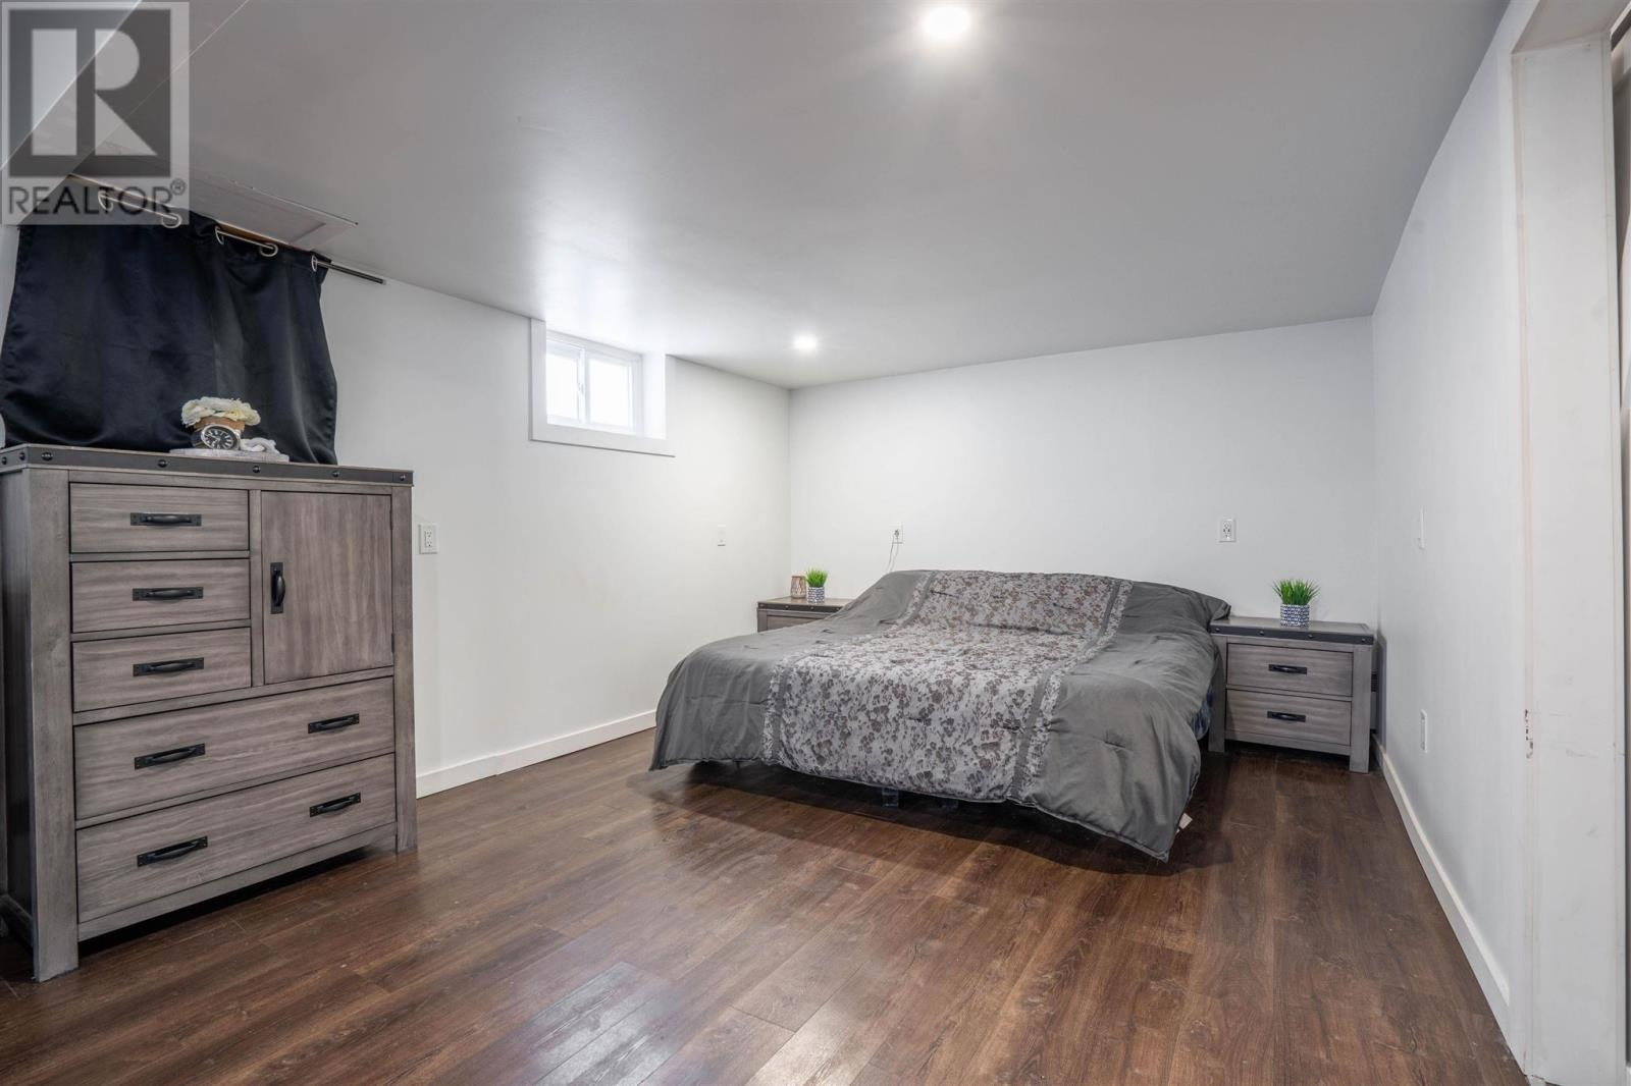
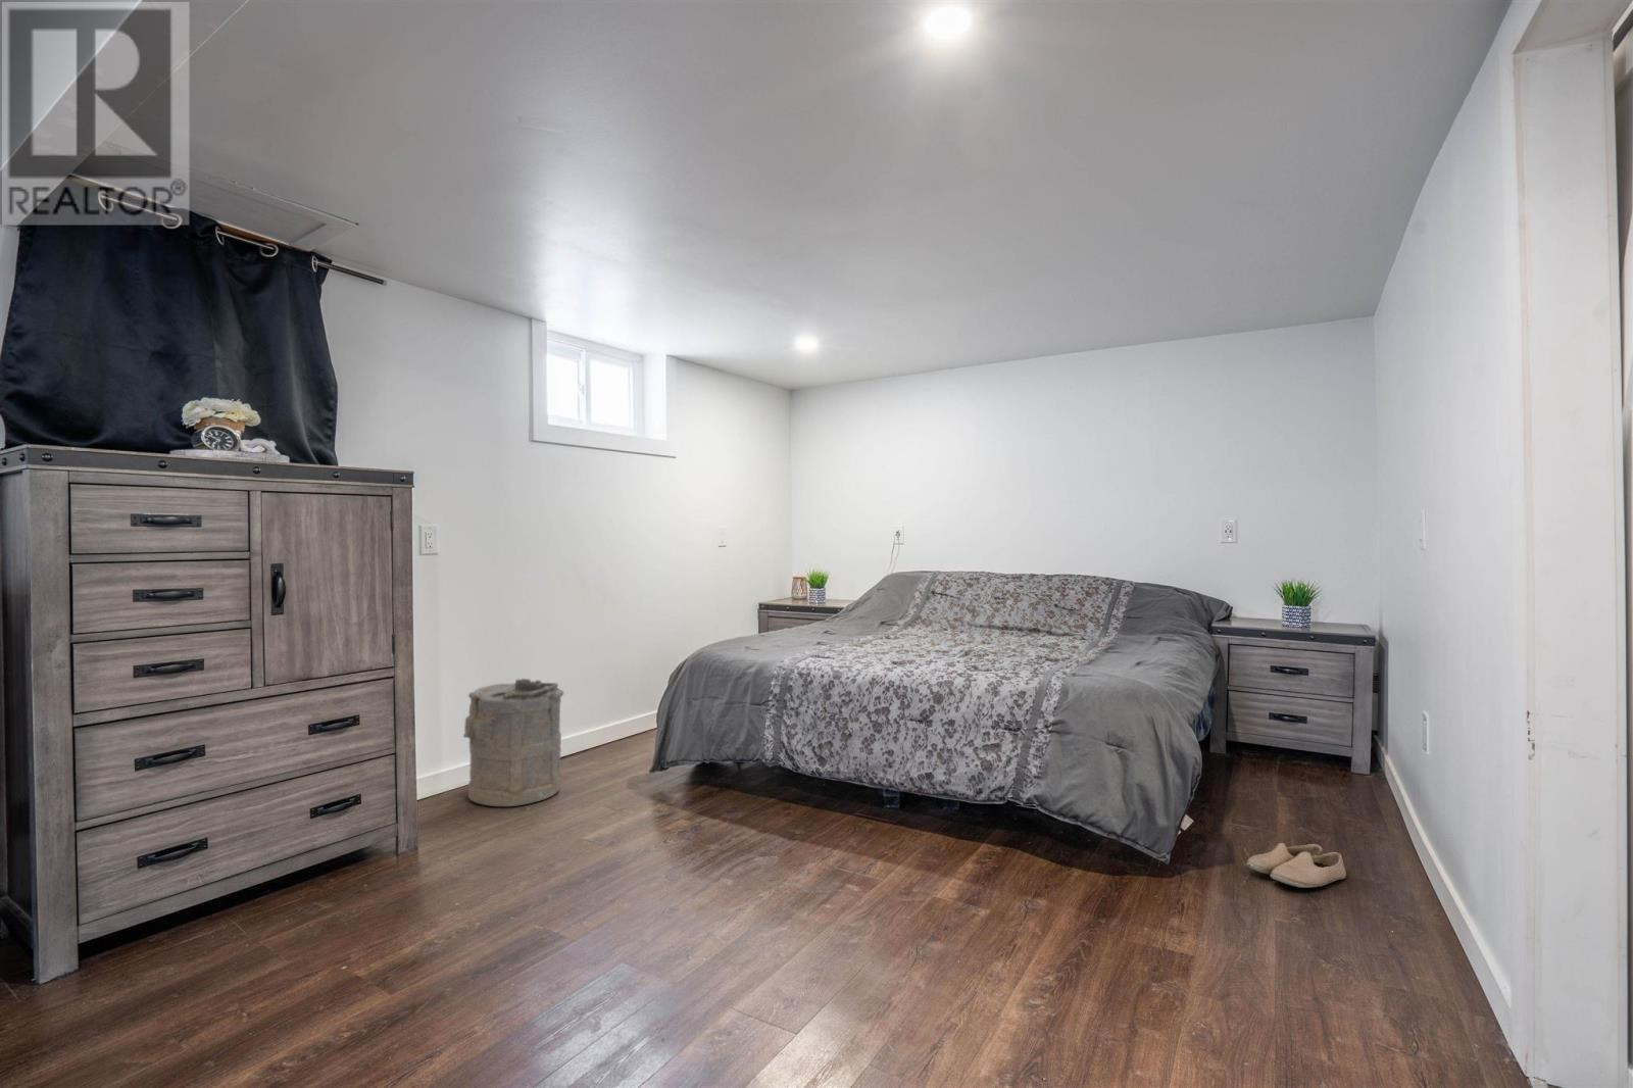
+ laundry hamper [463,678,566,807]
+ shoe [1246,841,1348,889]
